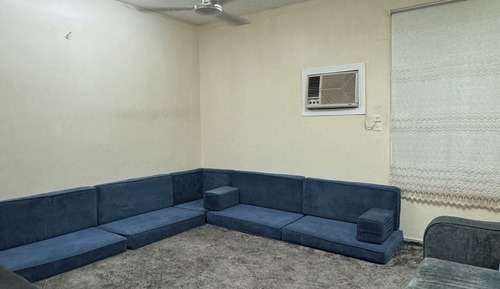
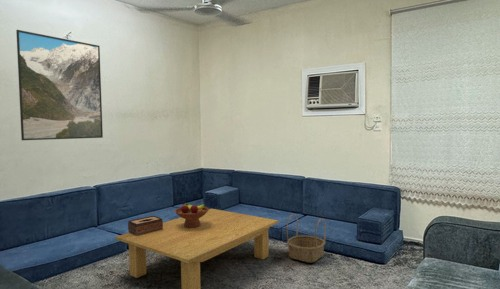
+ basket [285,213,327,264]
+ coffee table [115,208,280,289]
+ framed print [15,29,104,141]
+ tissue box [127,215,164,236]
+ fruit bowl [174,201,210,228]
